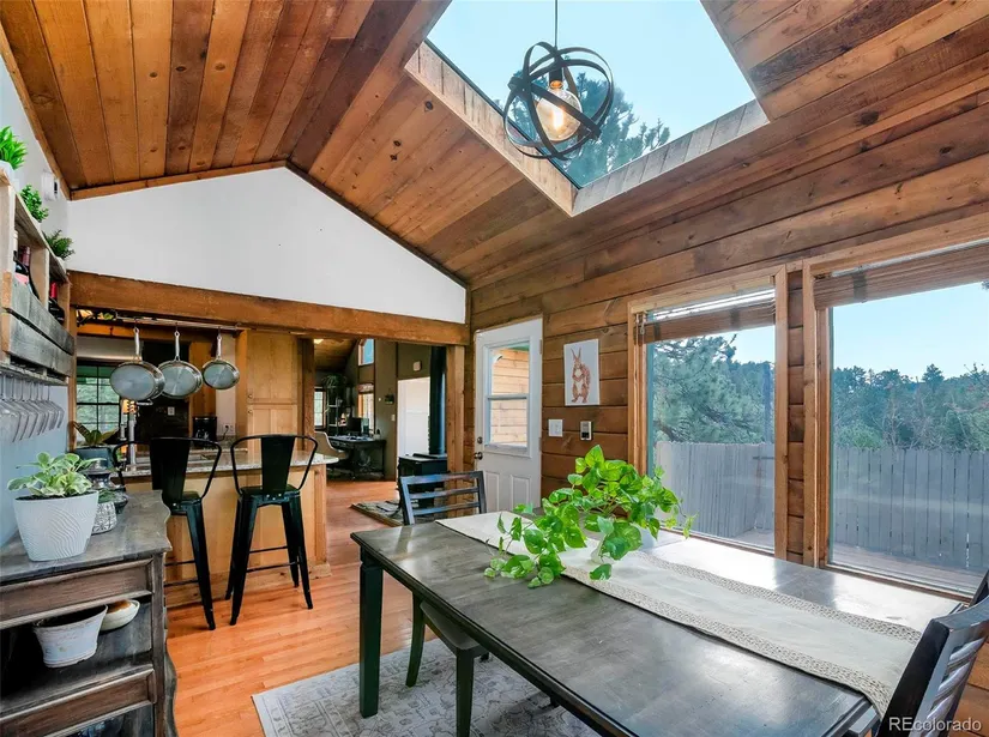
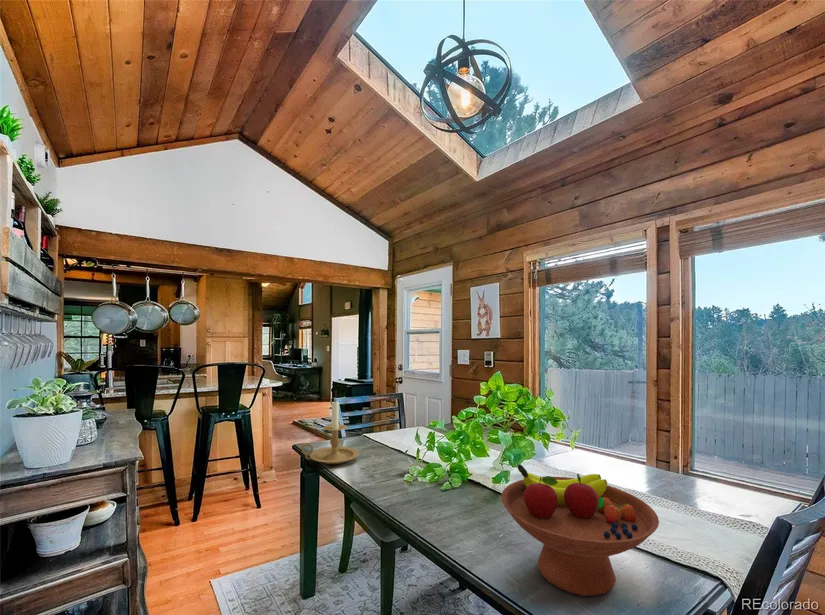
+ fruit bowl [500,463,660,597]
+ candle holder [300,399,360,465]
